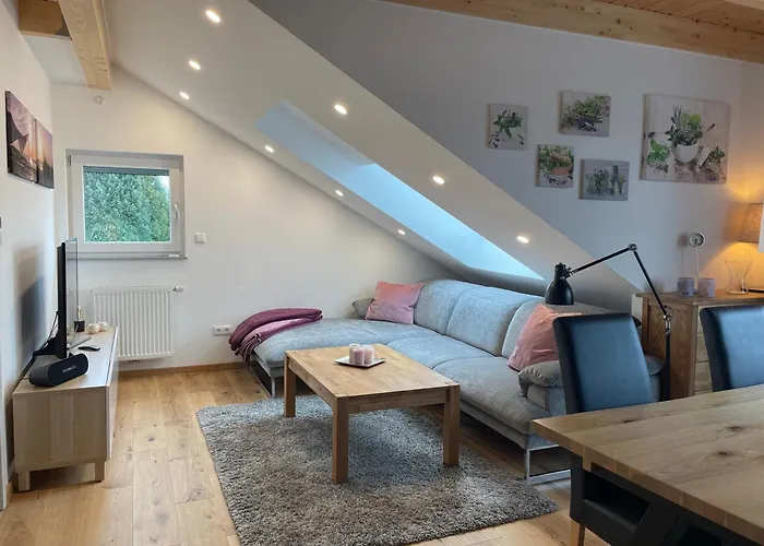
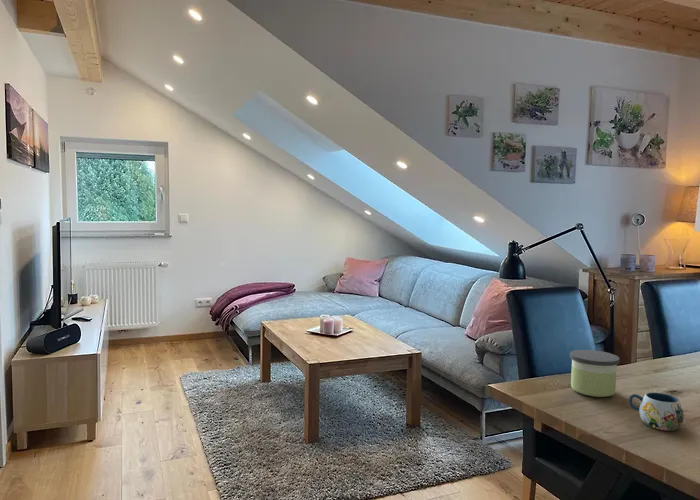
+ candle [569,349,620,398]
+ mug [628,392,685,432]
